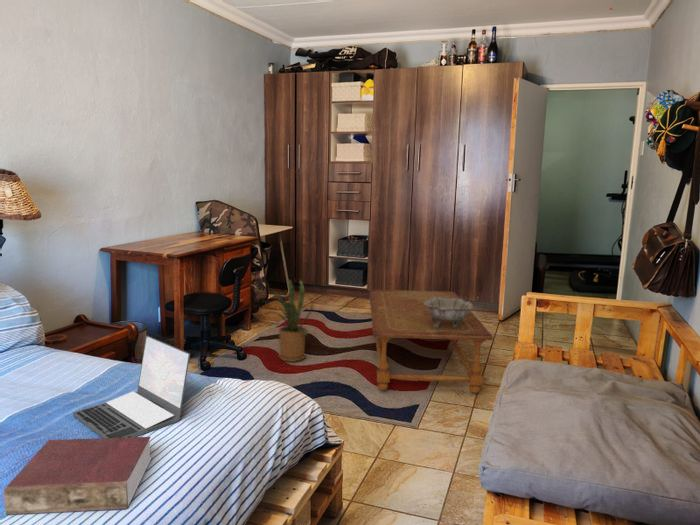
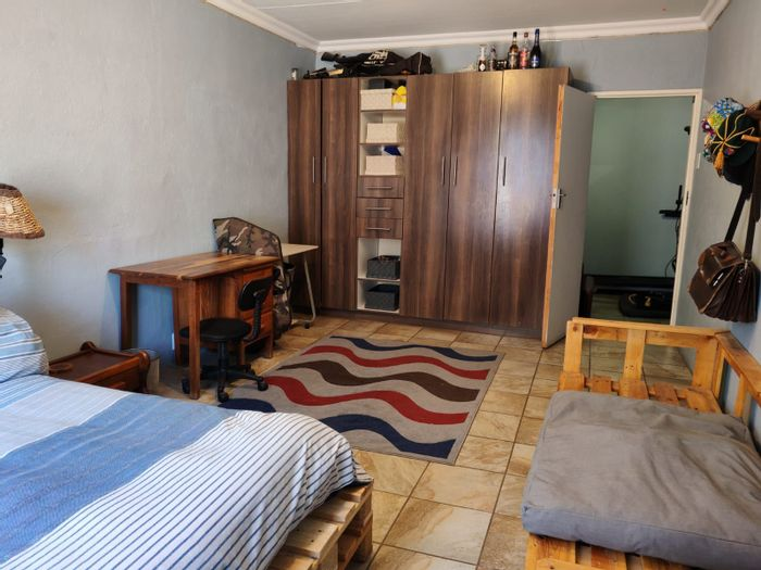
- book [3,436,152,516]
- laptop [72,335,191,438]
- house plant [263,278,314,363]
- coffee table [368,289,494,394]
- decorative bowl [424,297,475,329]
